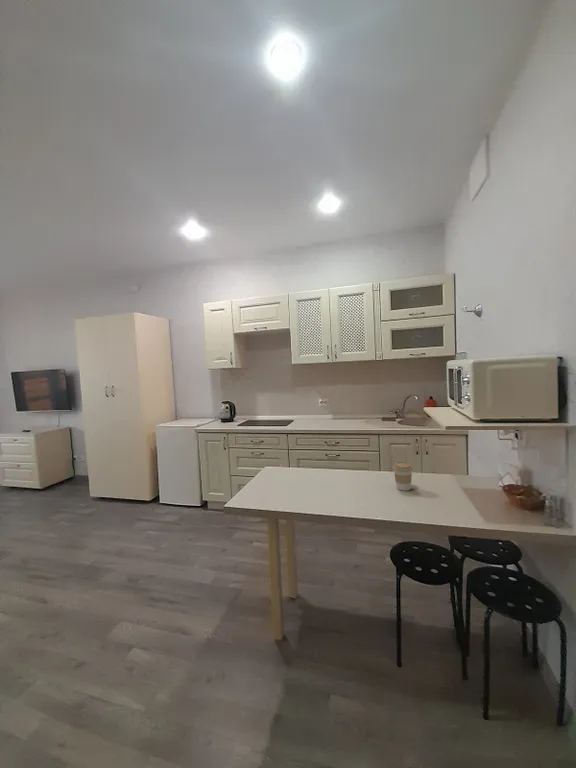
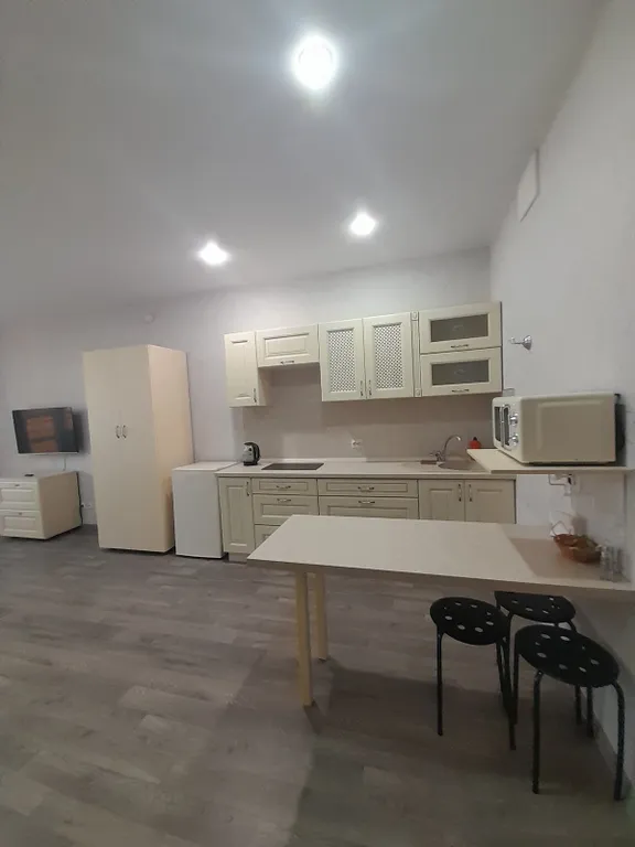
- coffee cup [392,461,413,492]
